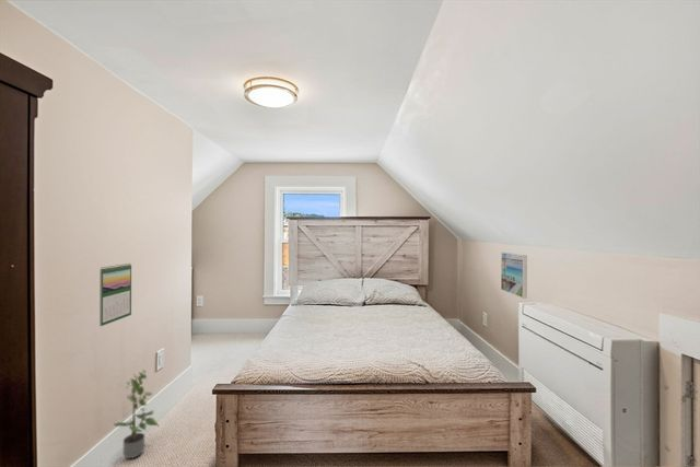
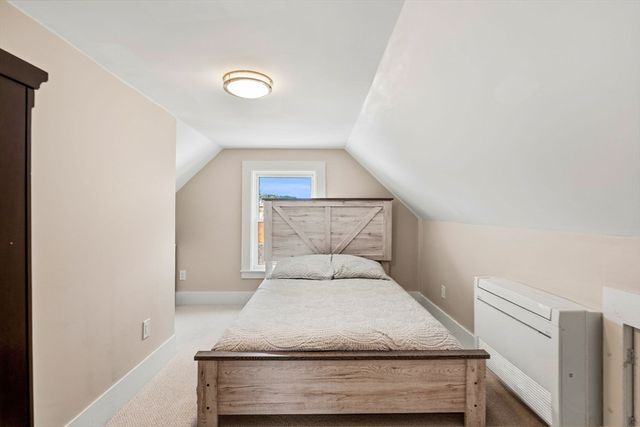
- potted plant [113,370,160,459]
- calendar [98,262,132,327]
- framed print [500,252,528,300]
